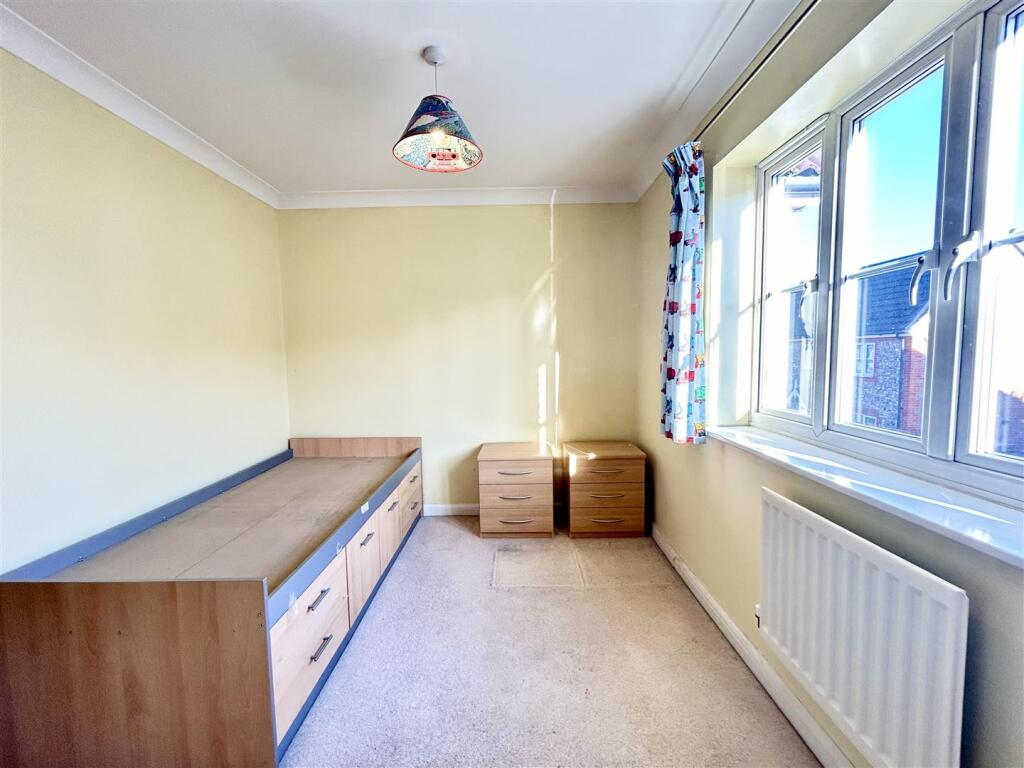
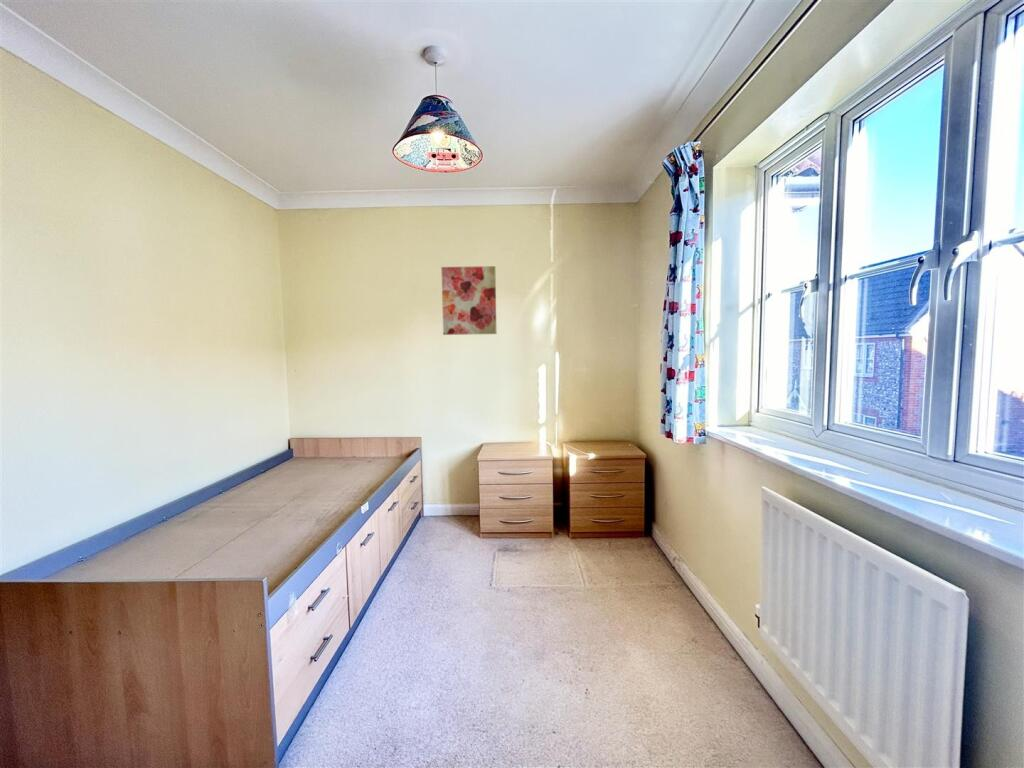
+ wall art [440,265,497,336]
